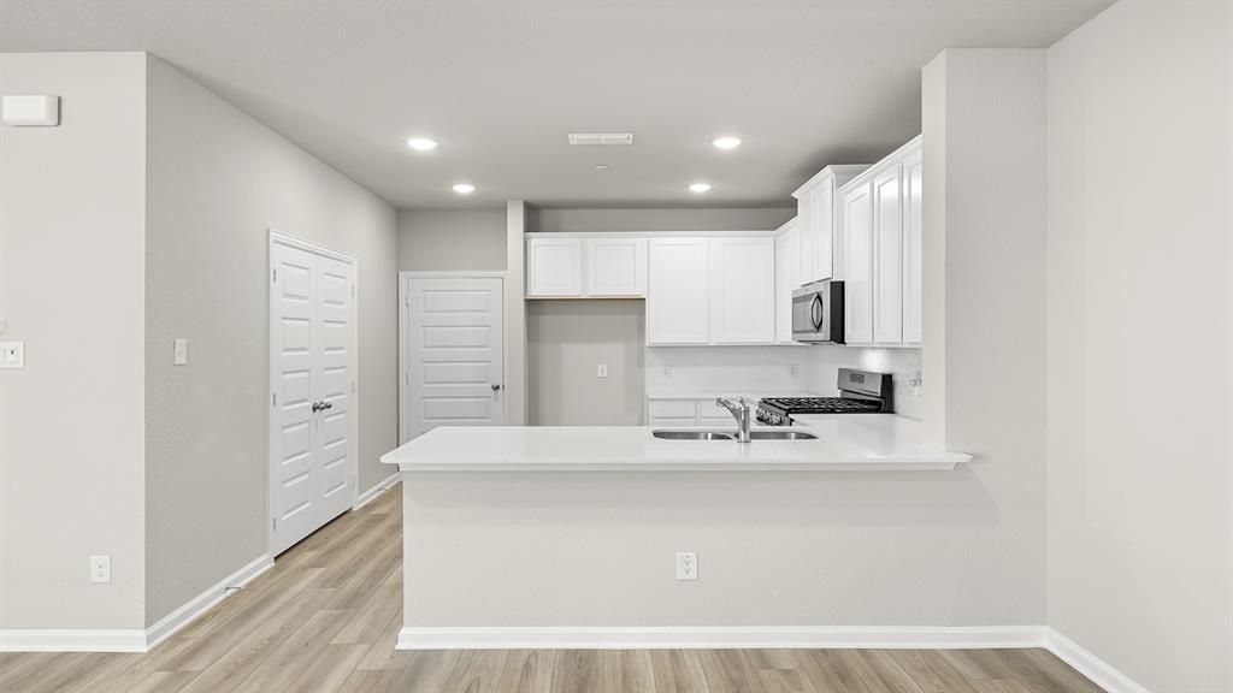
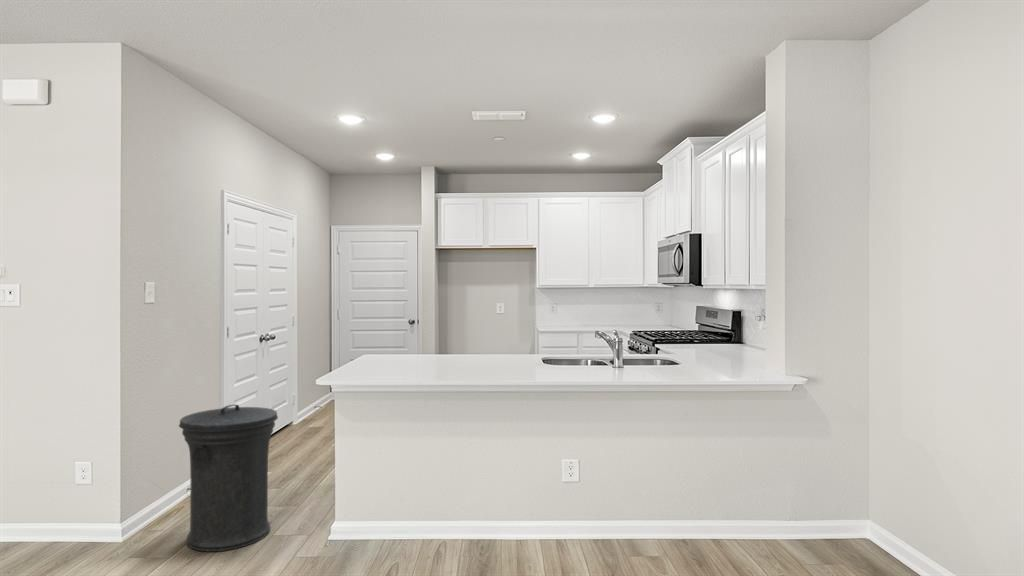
+ trash can [178,404,279,553]
